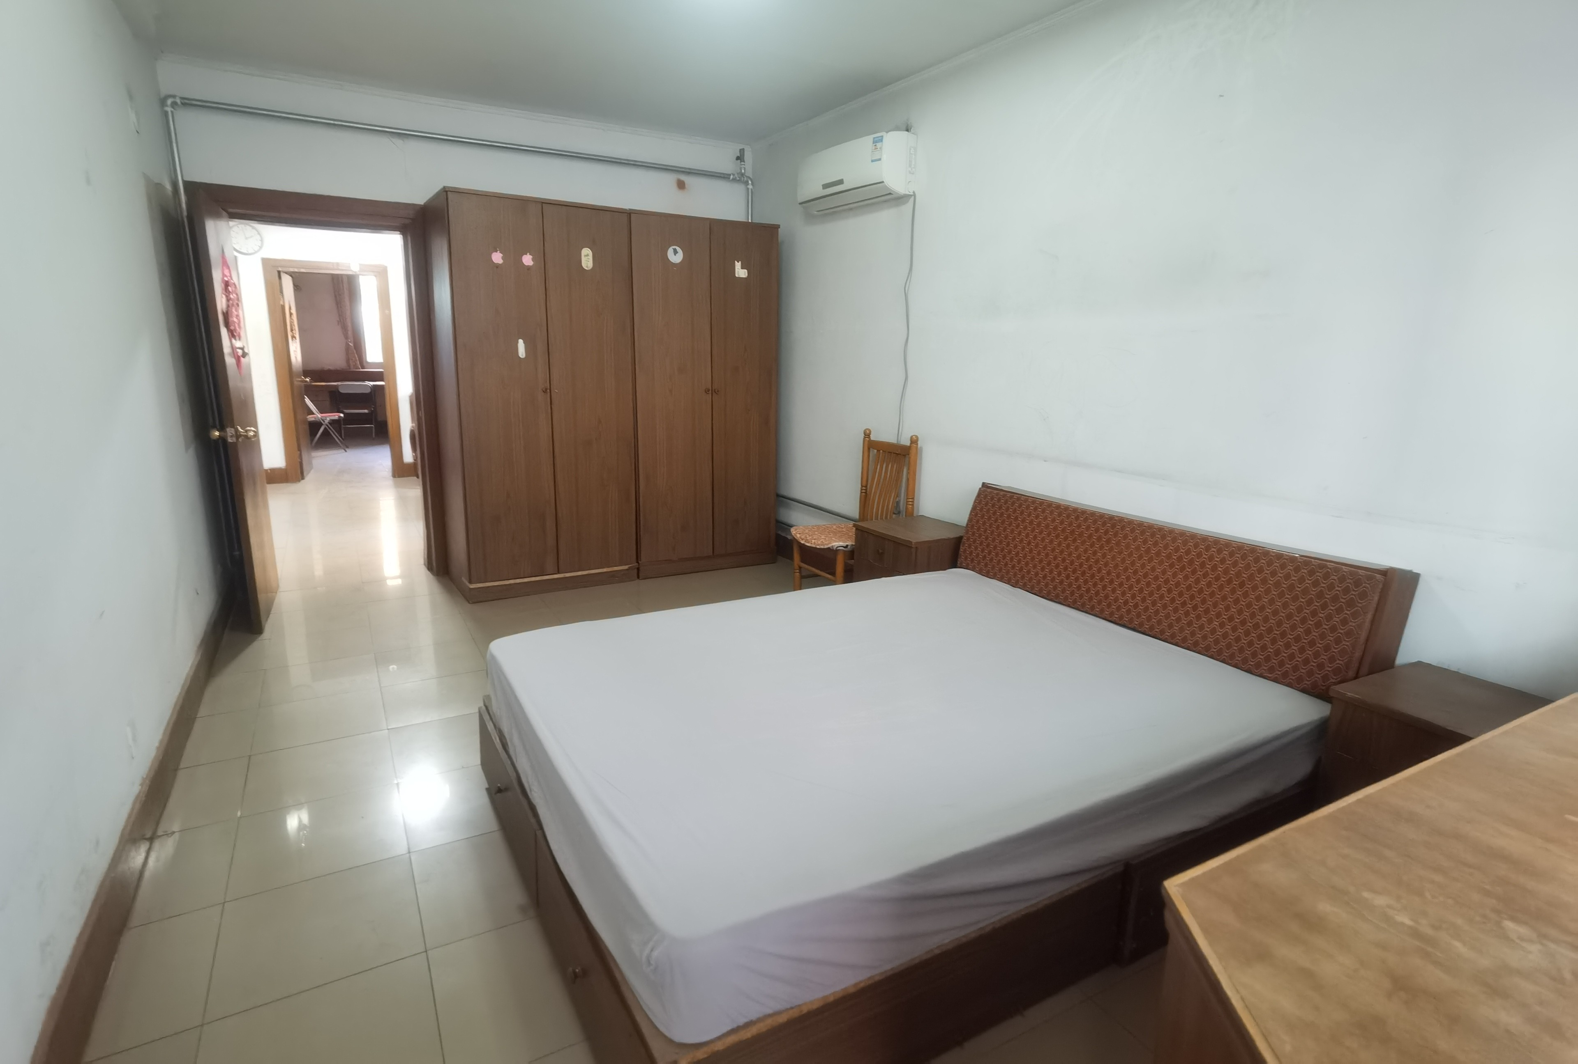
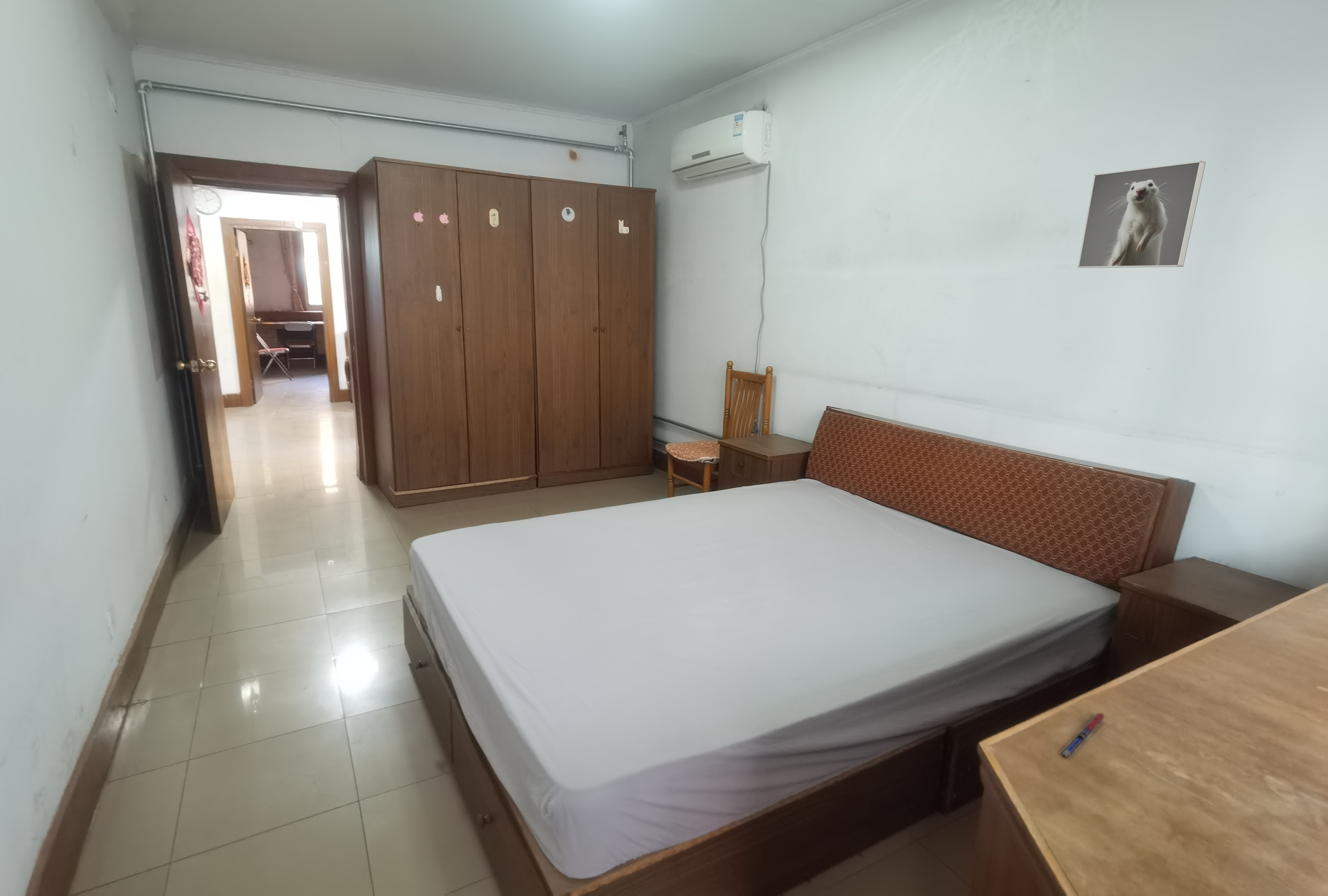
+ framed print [1077,160,1206,268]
+ pen [1059,712,1107,759]
